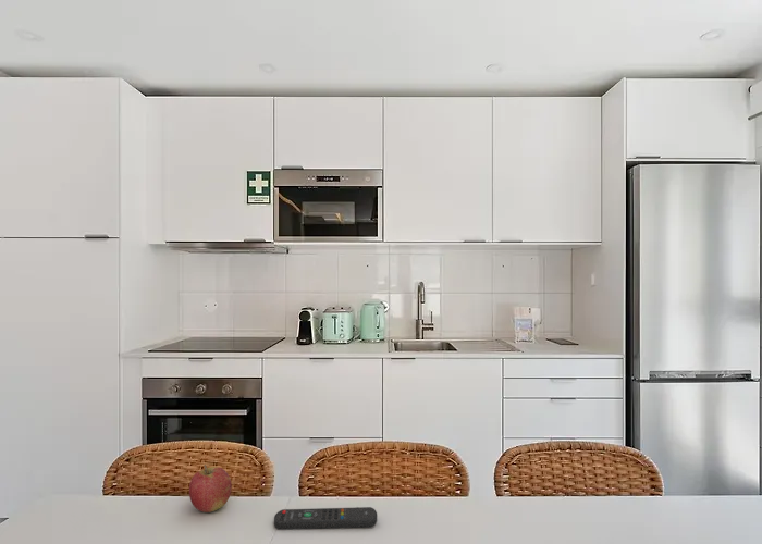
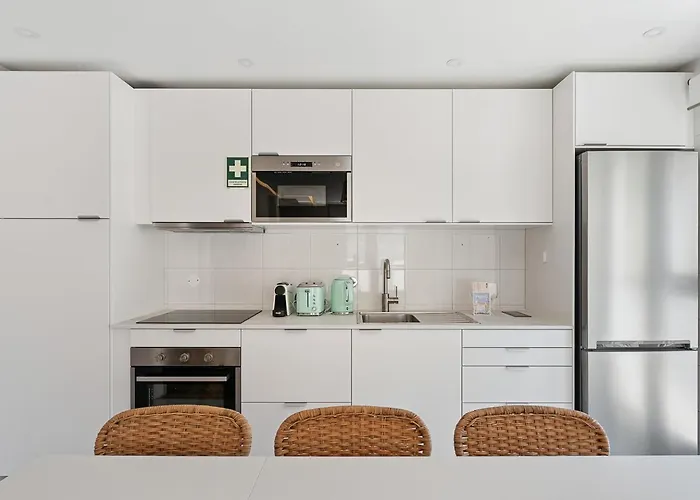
- apple [188,463,233,514]
- remote control [273,506,378,531]
